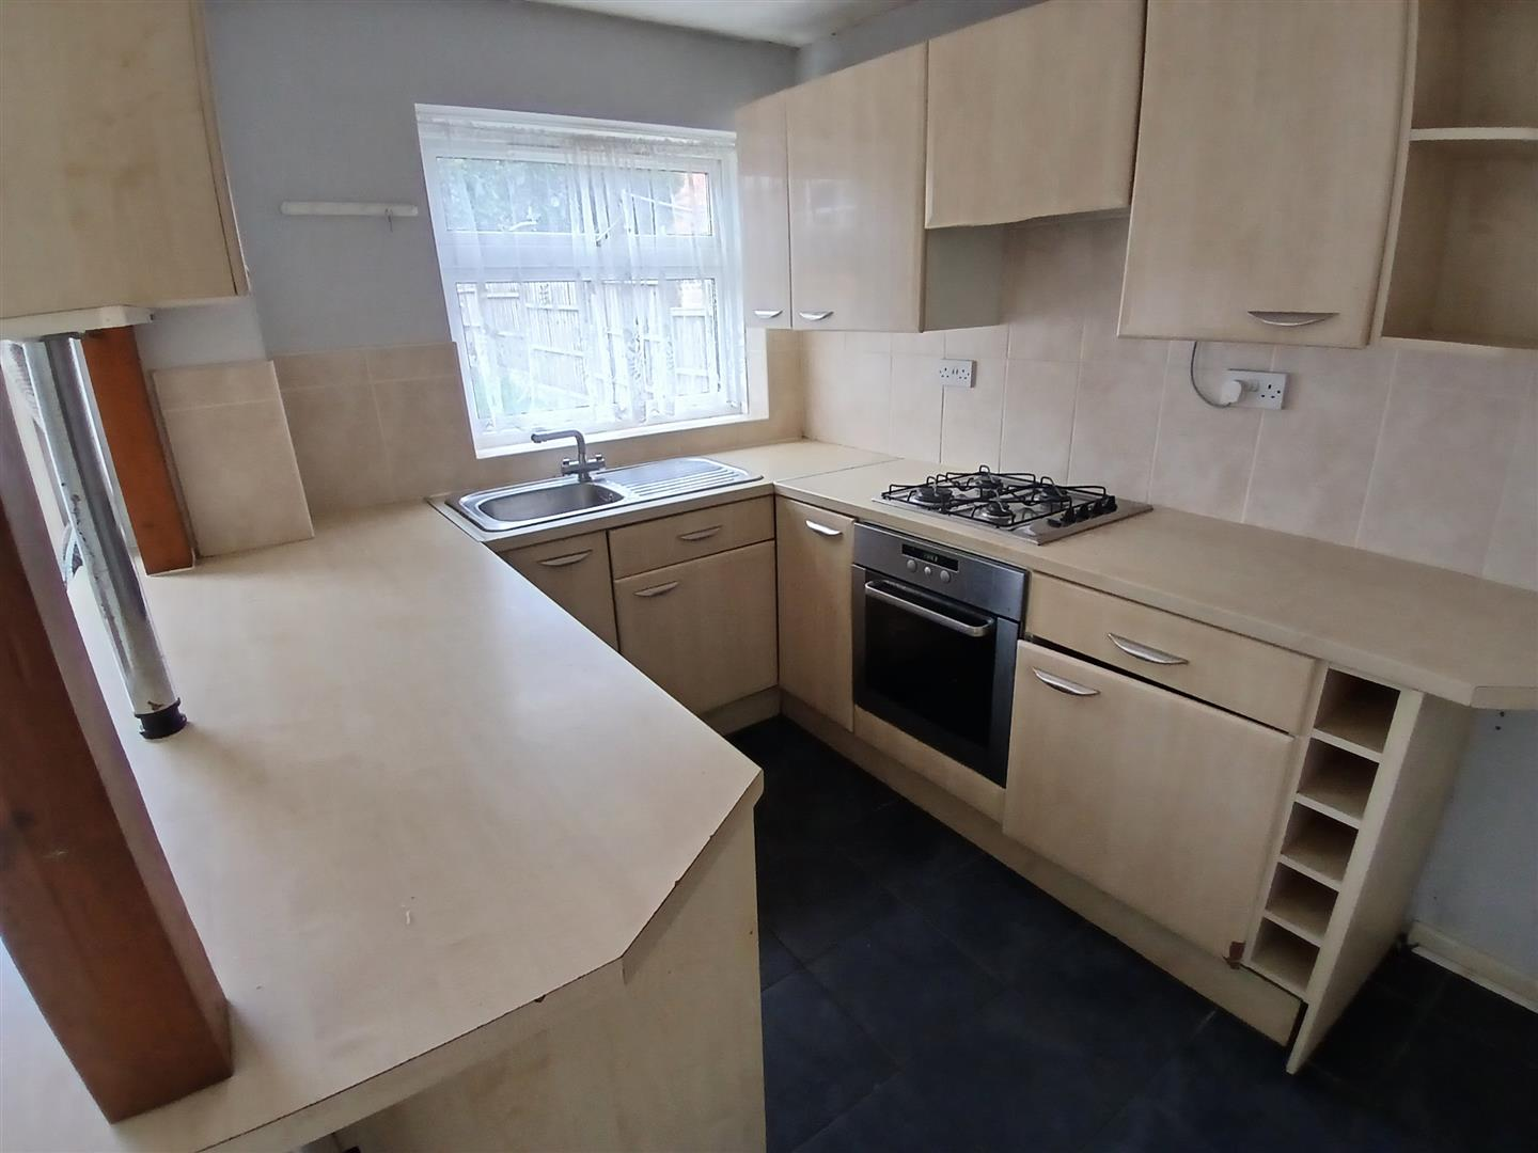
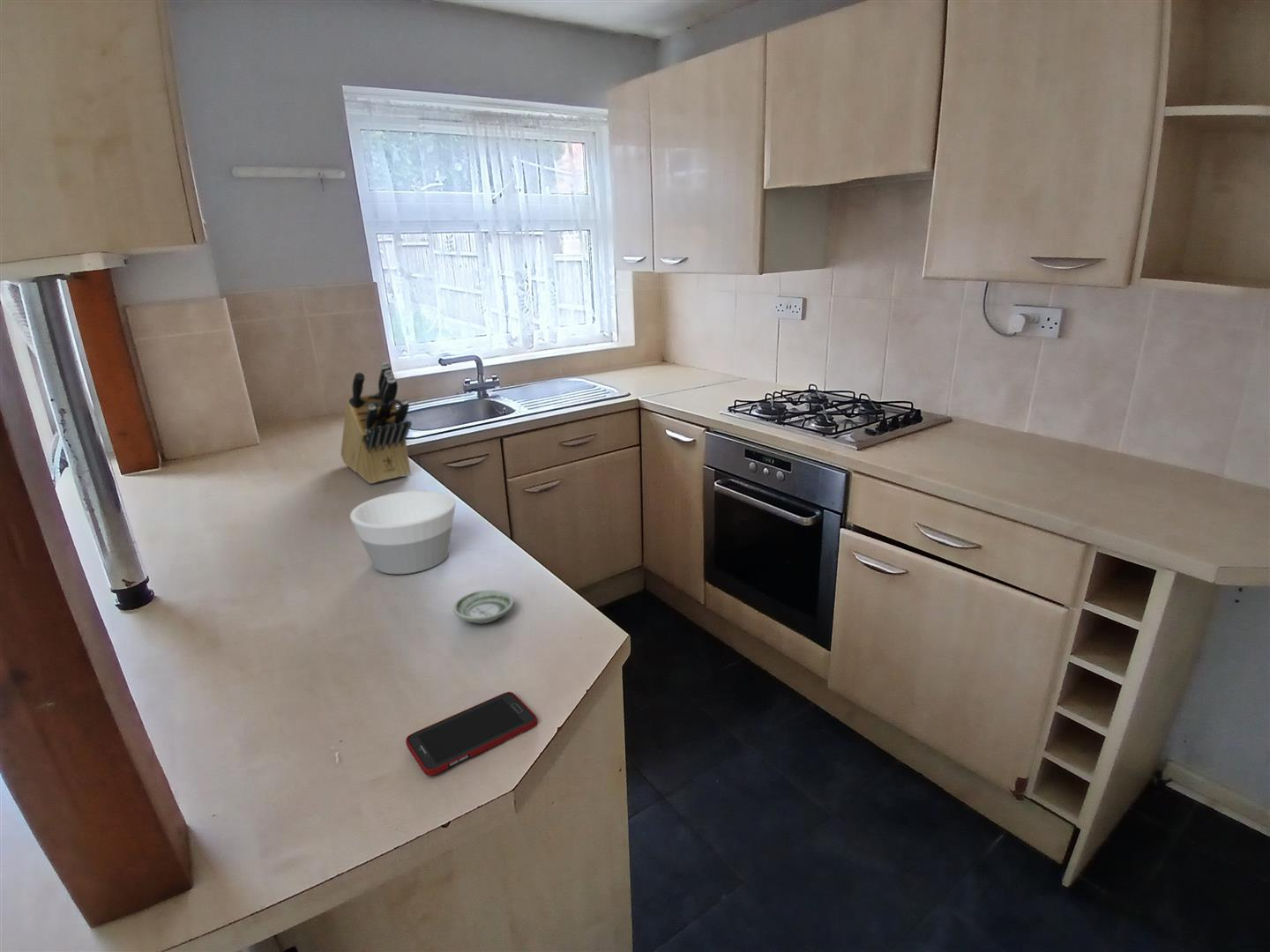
+ bowl [349,490,457,575]
+ cell phone [405,691,538,777]
+ saucer [452,589,515,624]
+ knife block [340,361,413,485]
